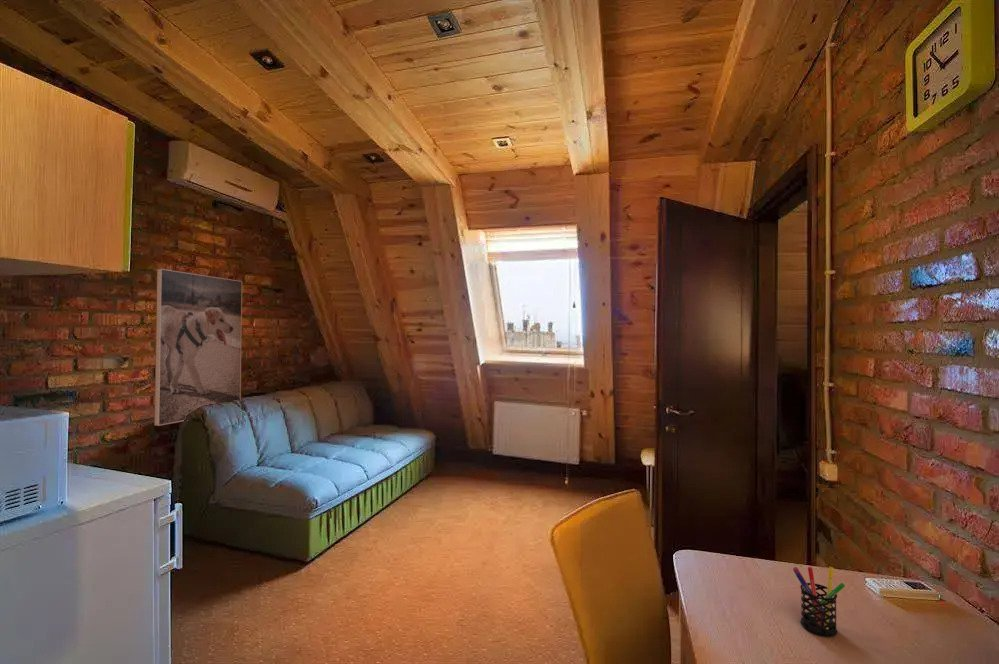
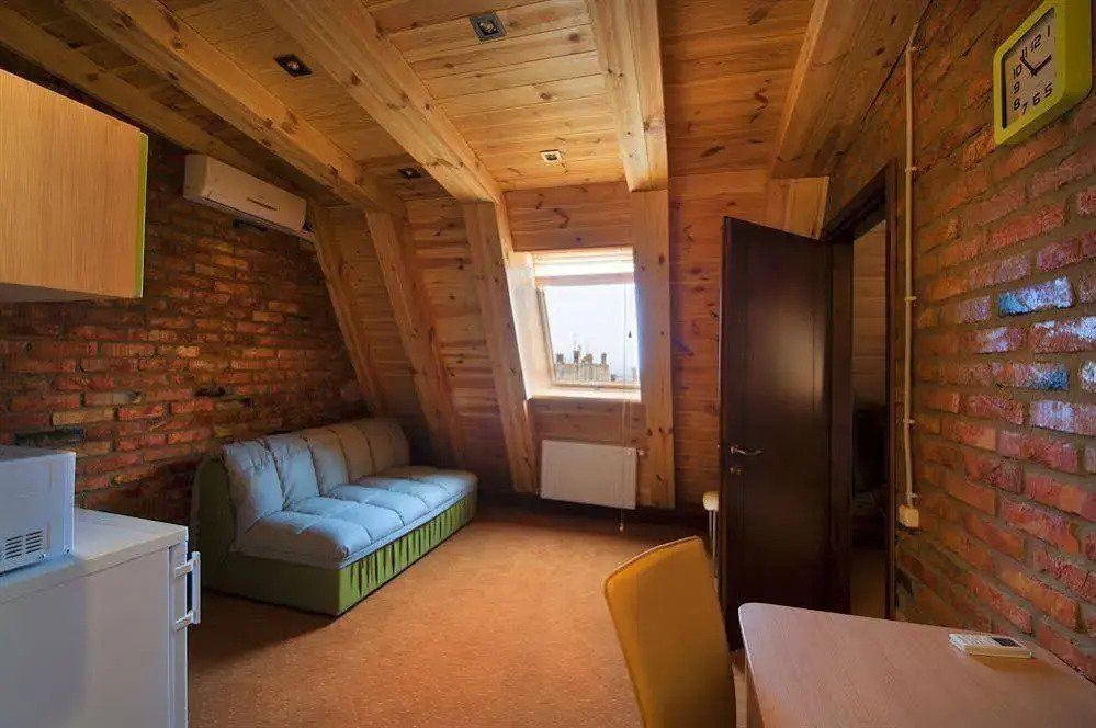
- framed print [153,268,243,427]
- pen holder [792,566,846,637]
